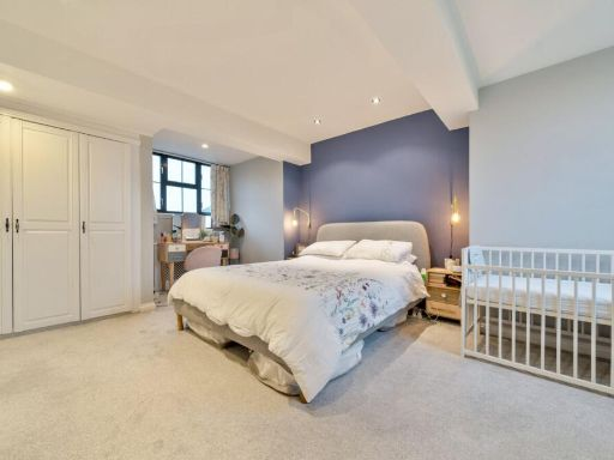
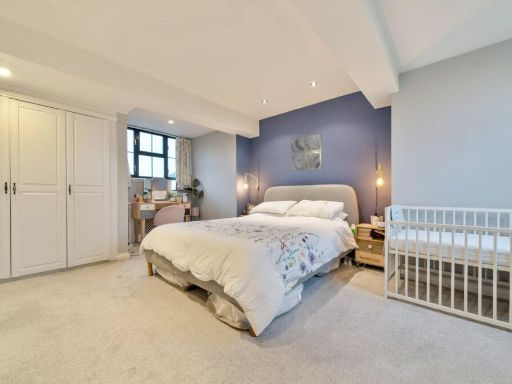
+ wall art [289,132,323,172]
